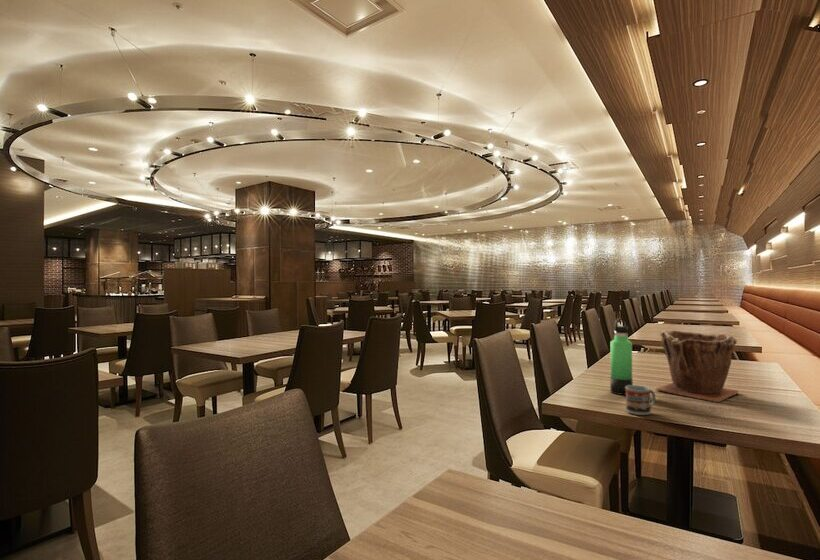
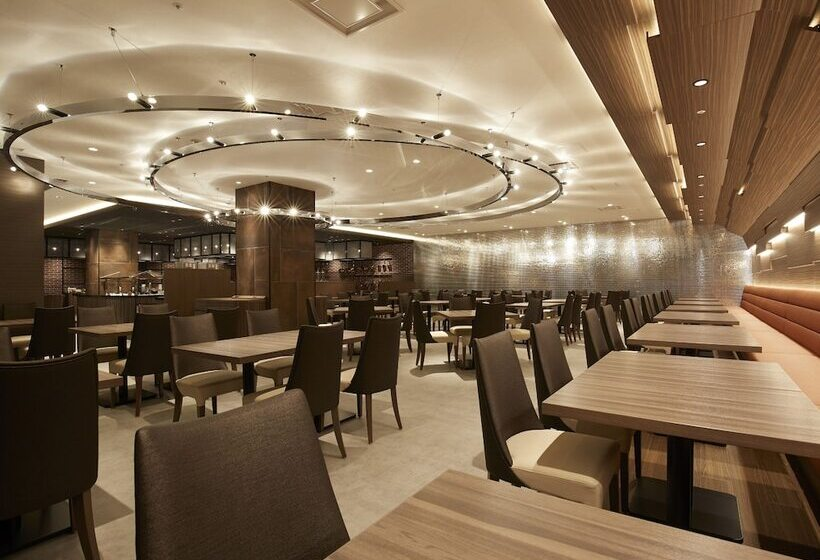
- plant pot [654,329,740,403]
- cup [625,384,656,416]
- thermos bottle [609,318,634,396]
